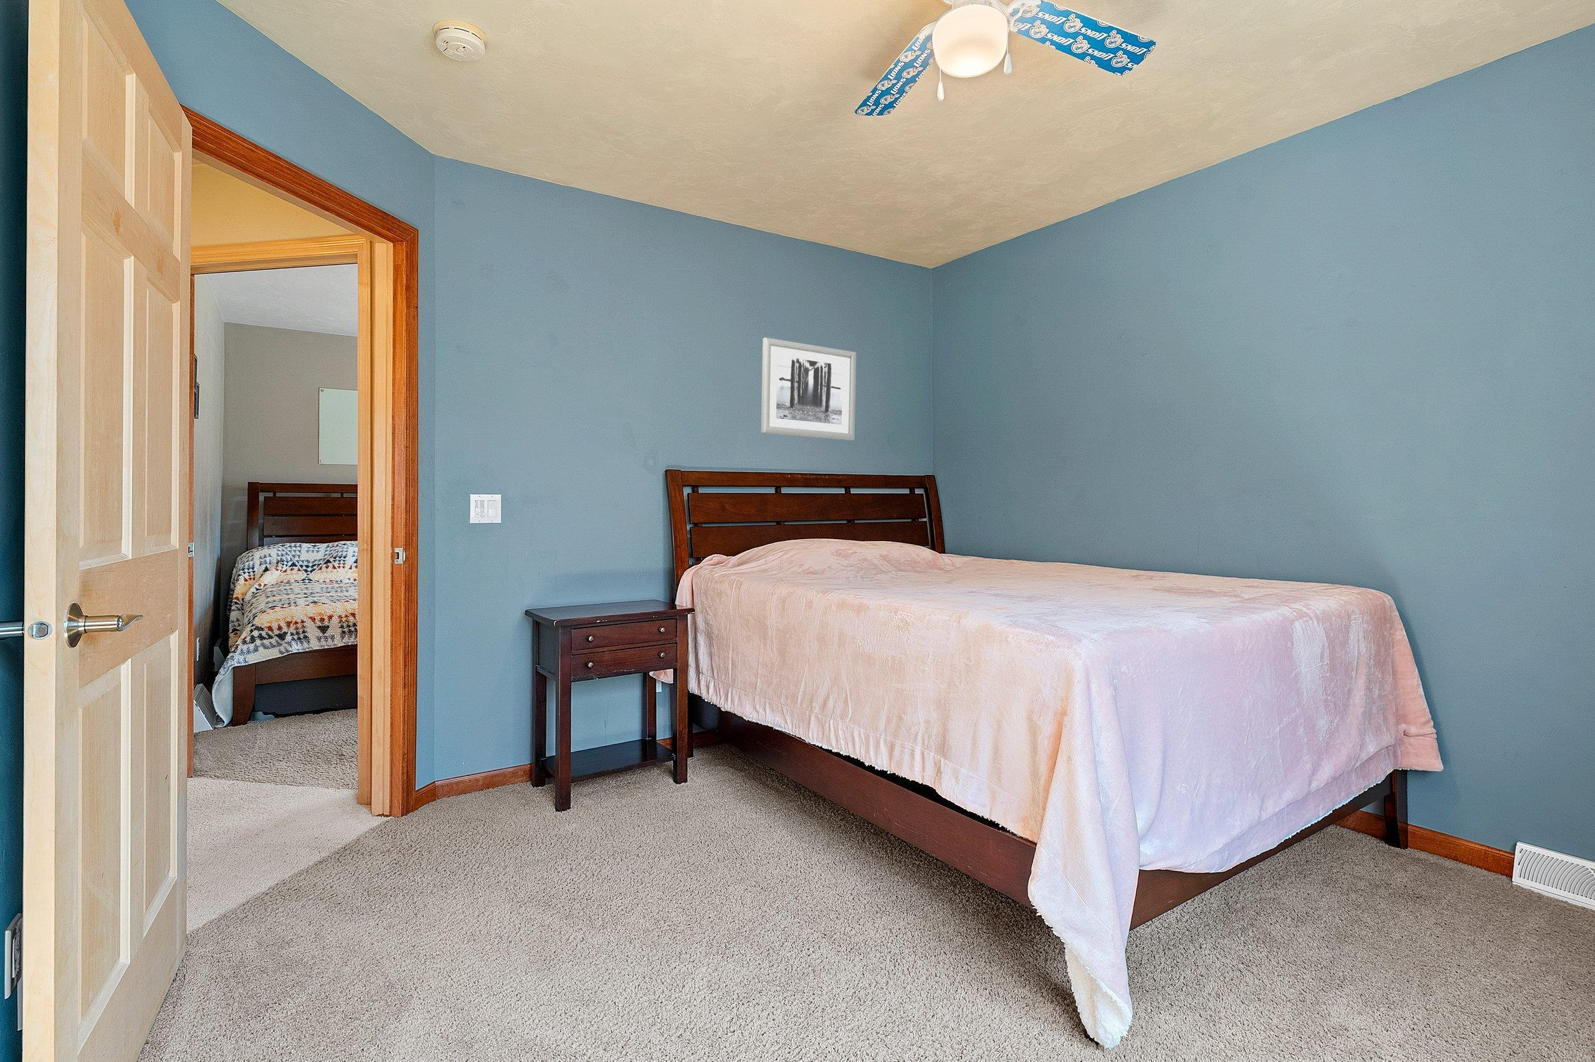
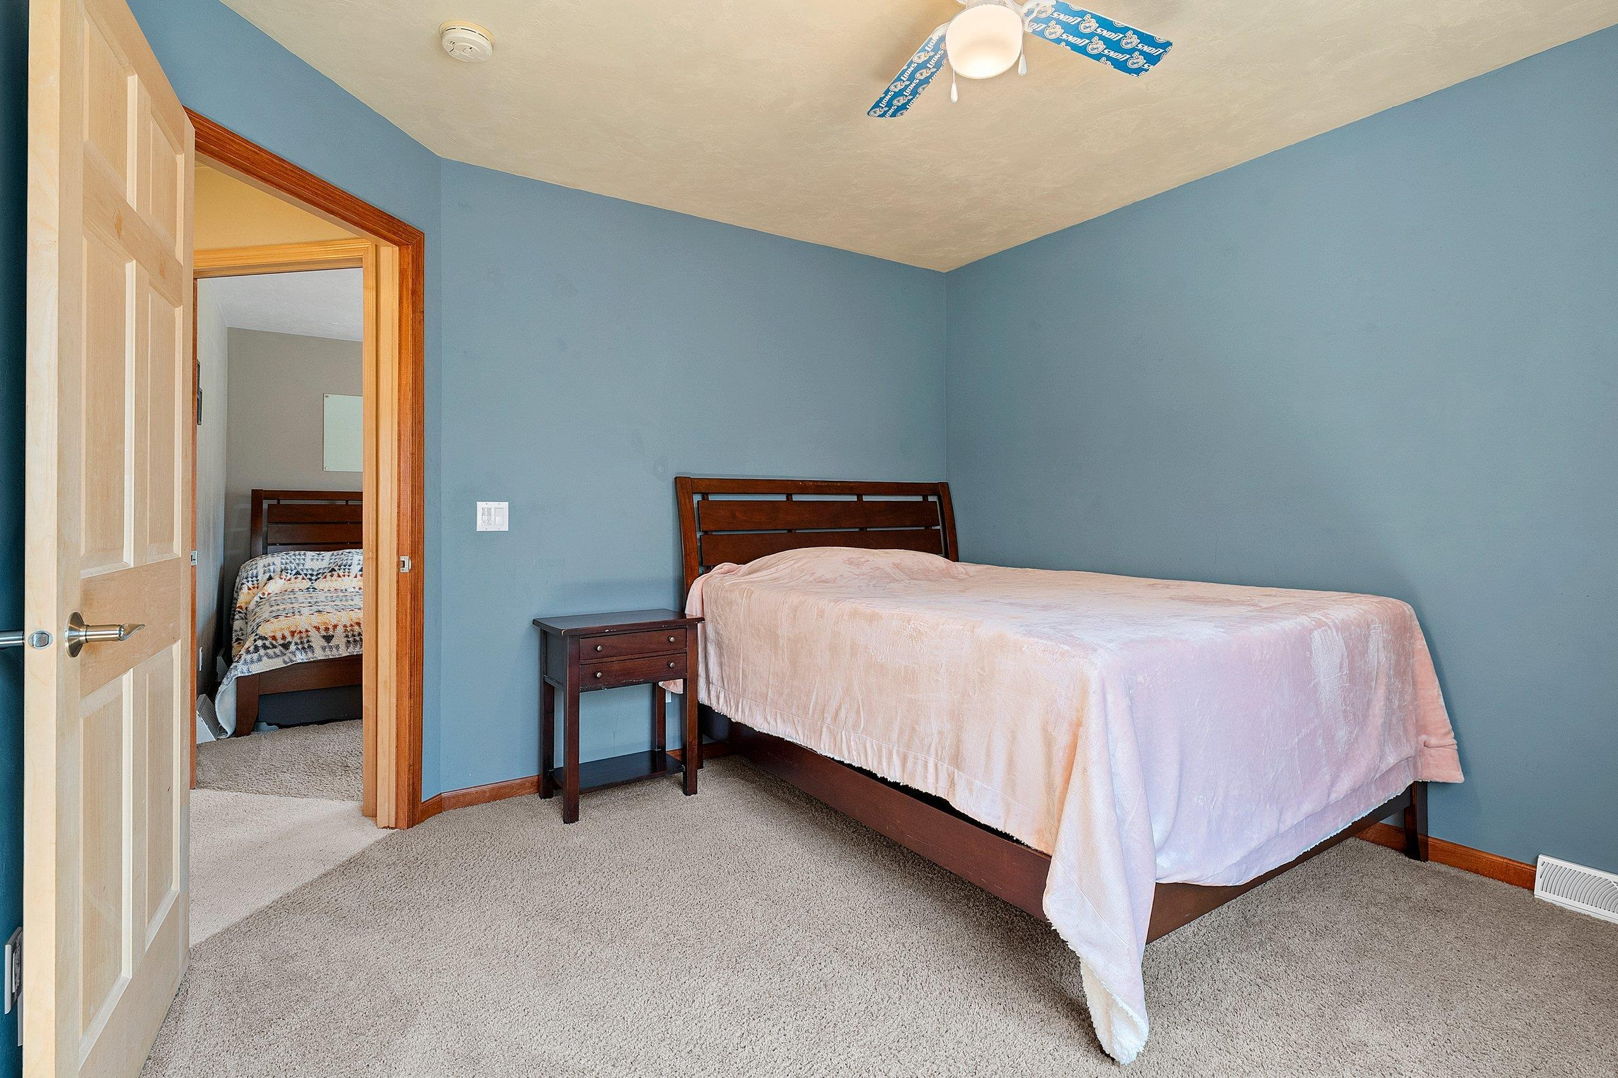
- wall art [761,337,856,441]
